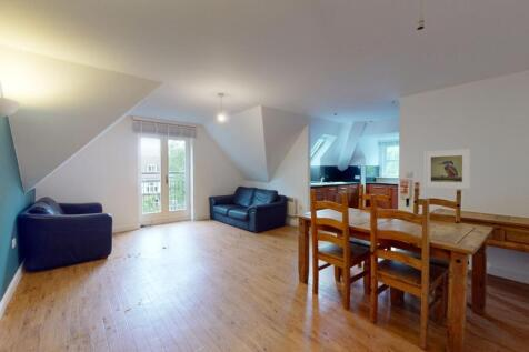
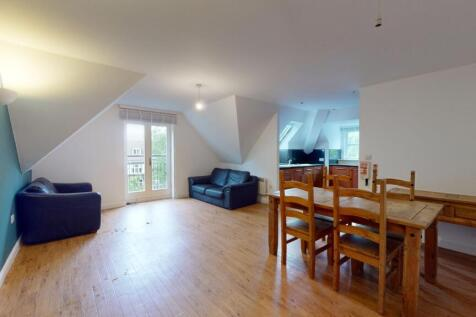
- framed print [423,148,471,190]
